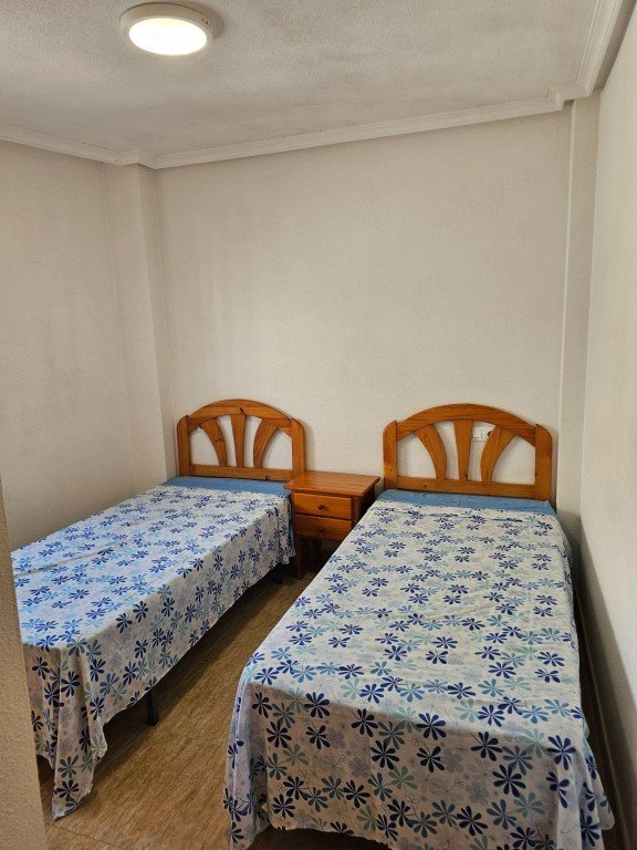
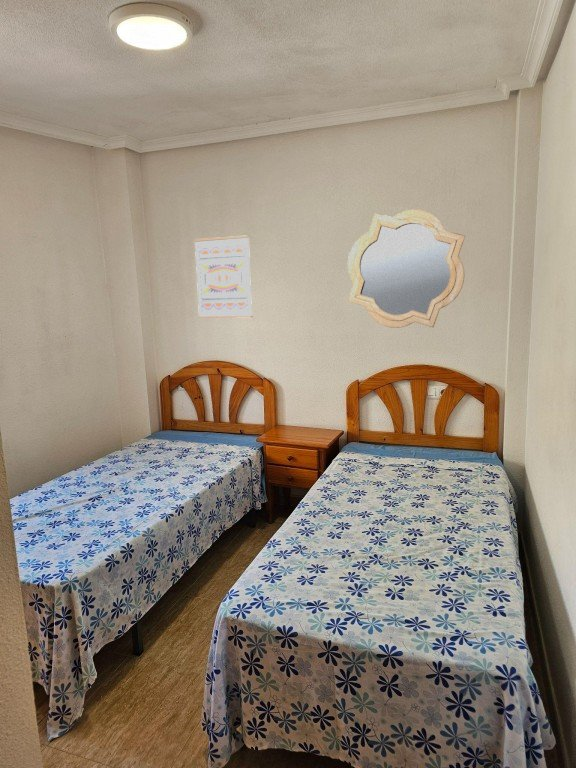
+ mirror [347,208,466,329]
+ wall art [193,234,254,319]
